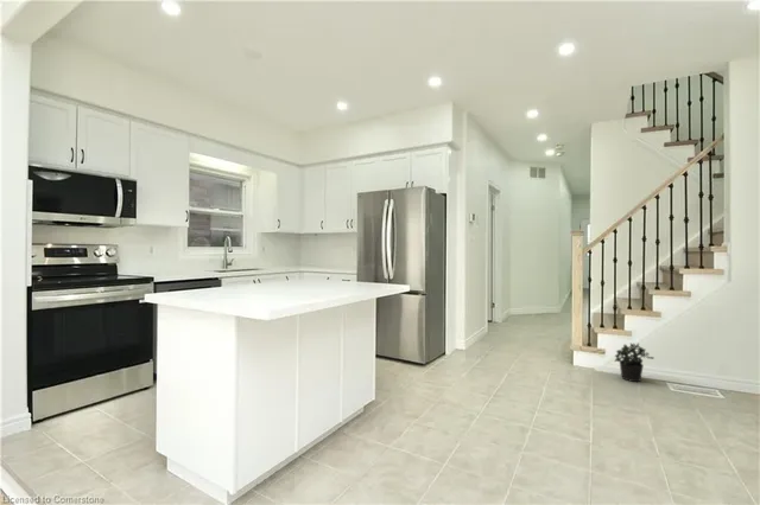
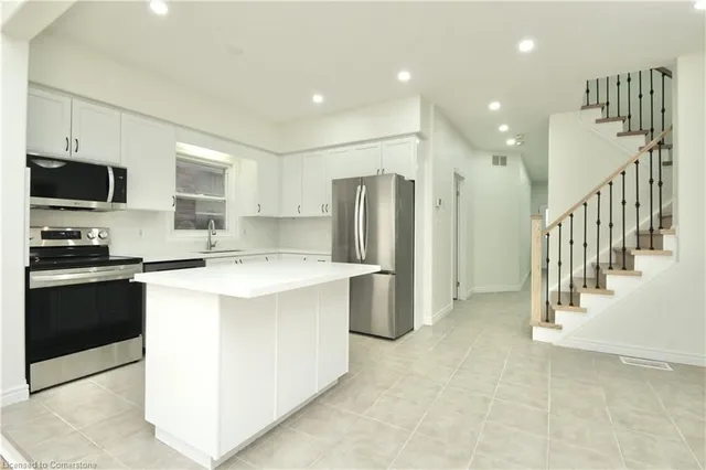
- potted plant [613,341,656,383]
